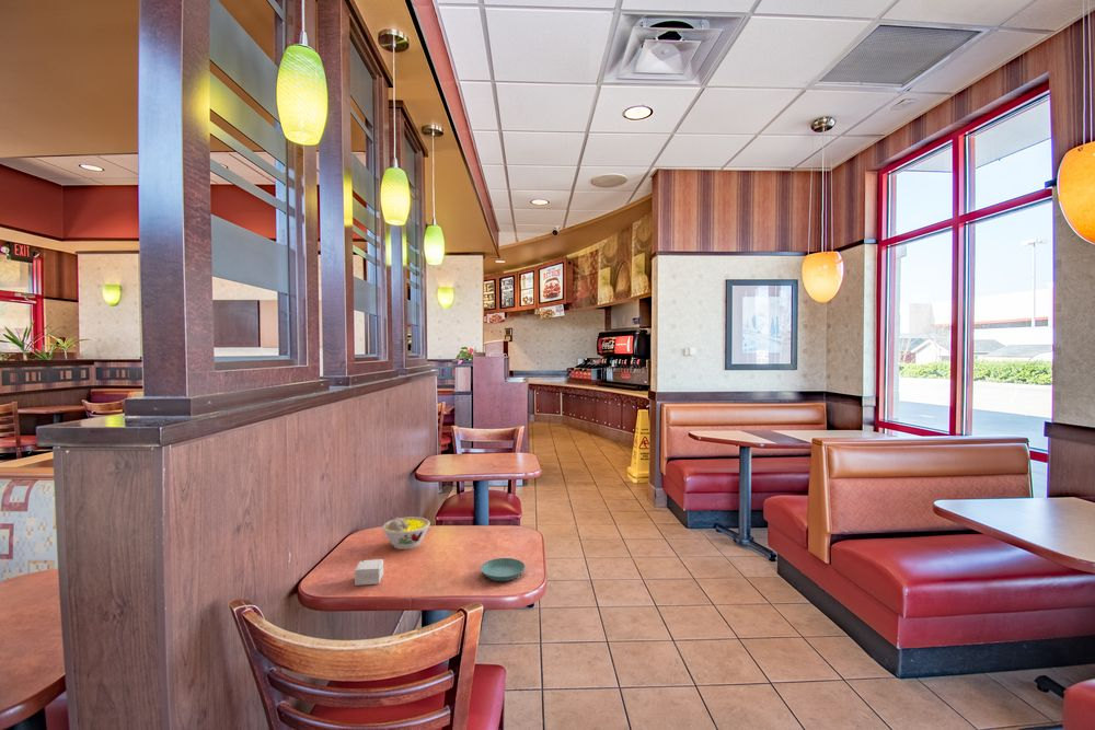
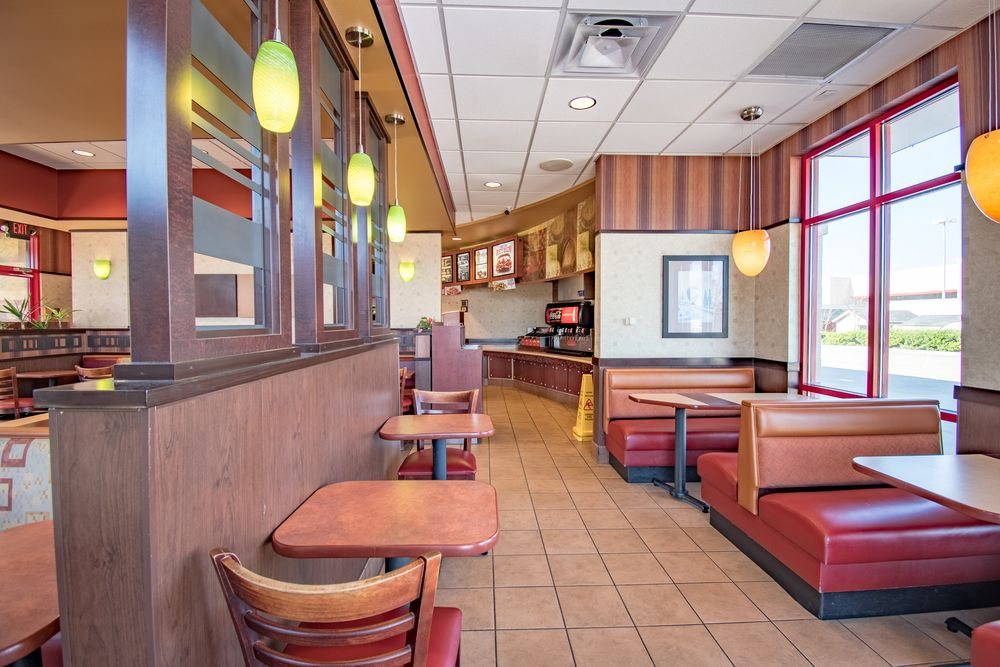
- small box [354,558,384,587]
- bowl [381,515,431,551]
- saucer [480,557,527,582]
